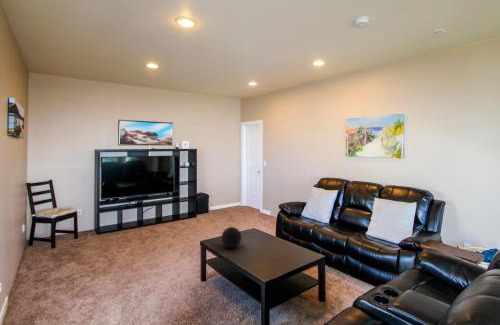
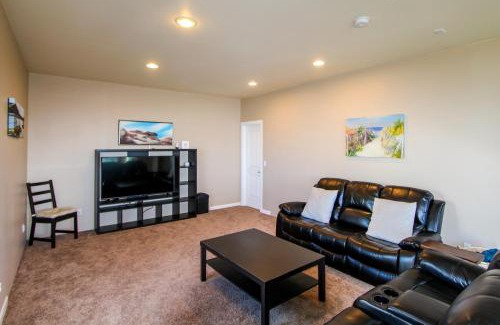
- decorative orb [221,226,243,249]
